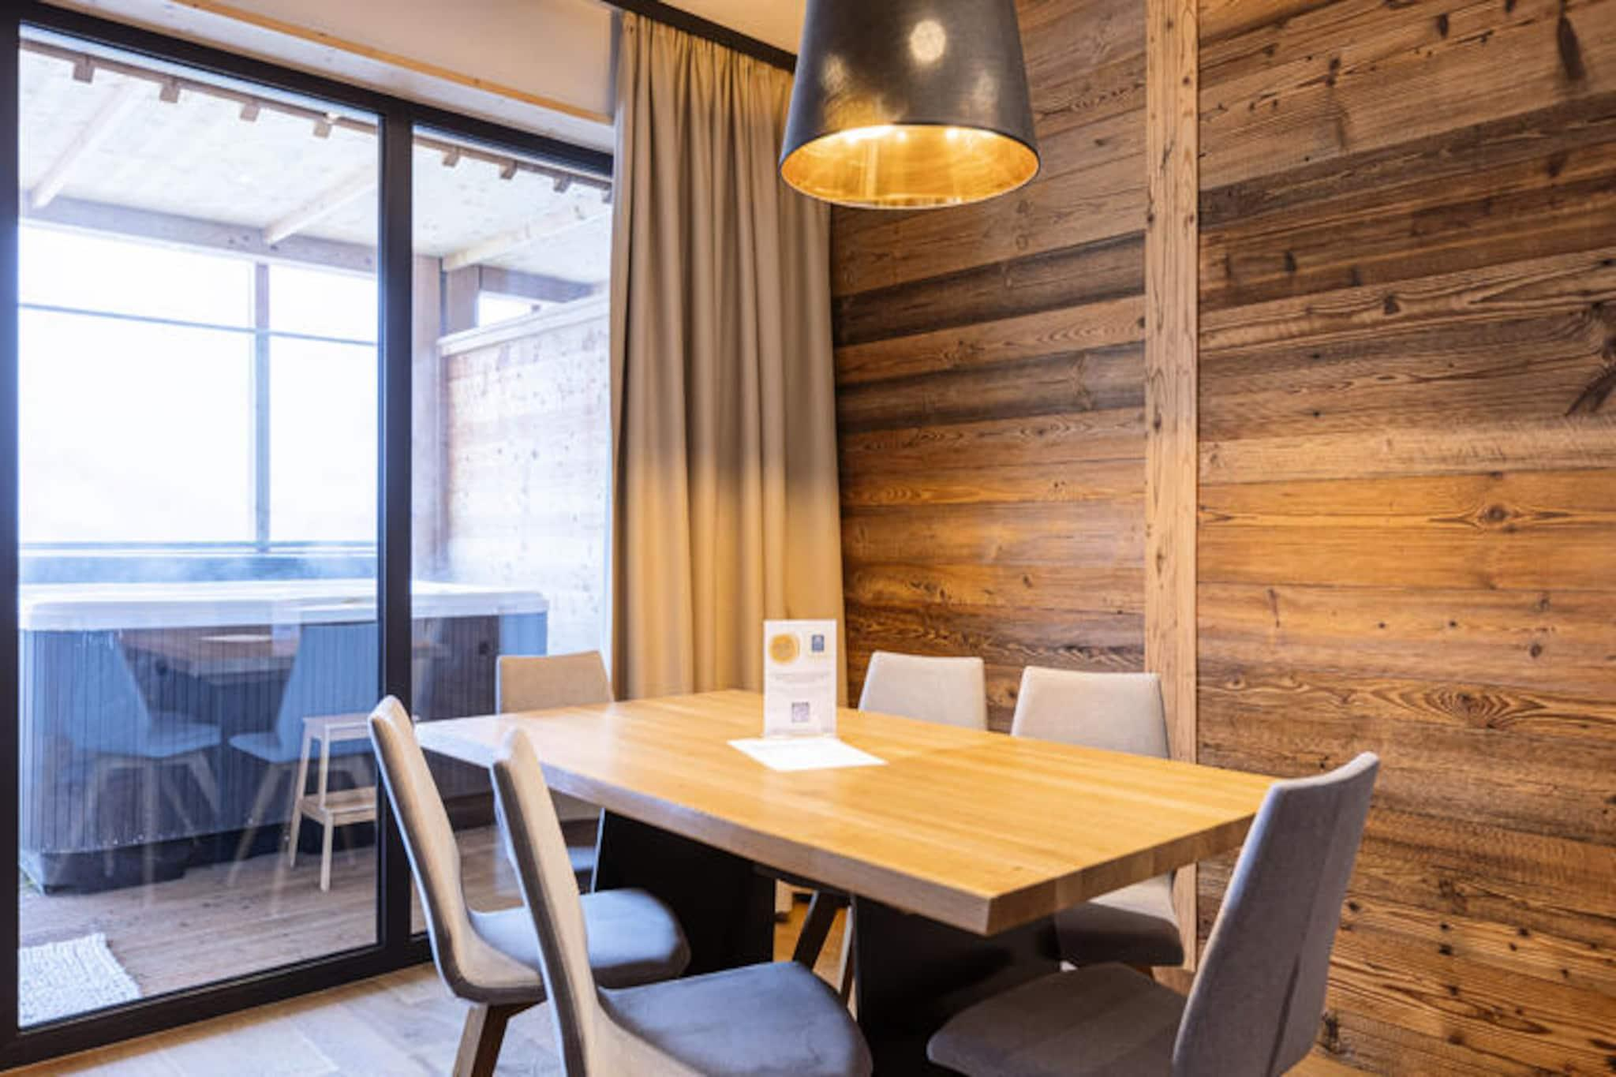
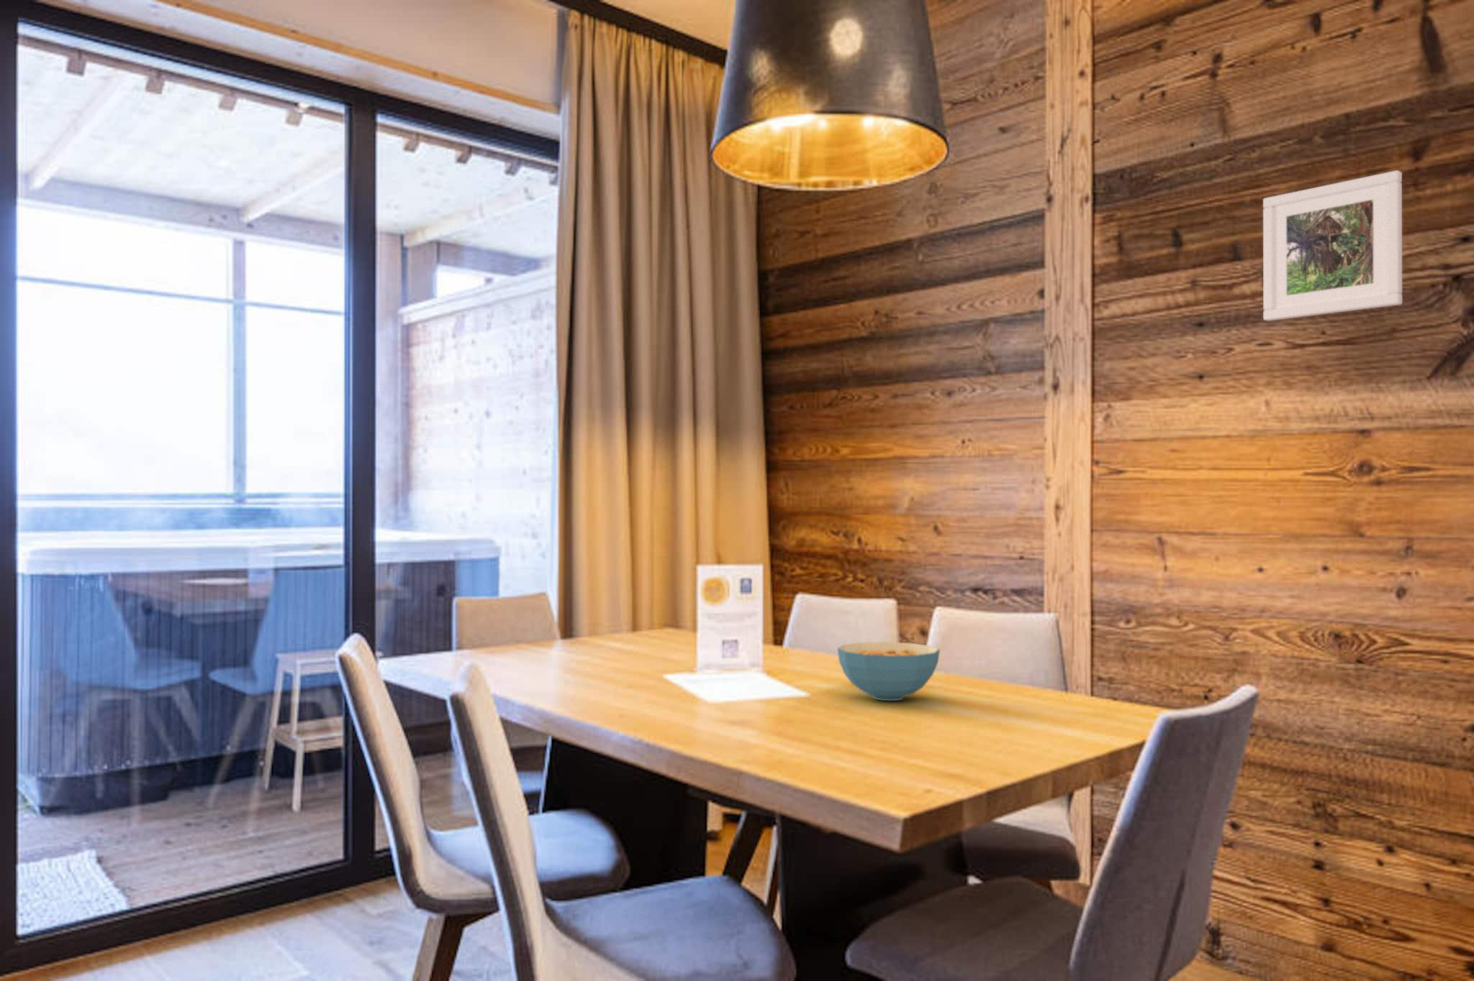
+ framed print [1262,170,1403,322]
+ cereal bowl [836,642,940,702]
